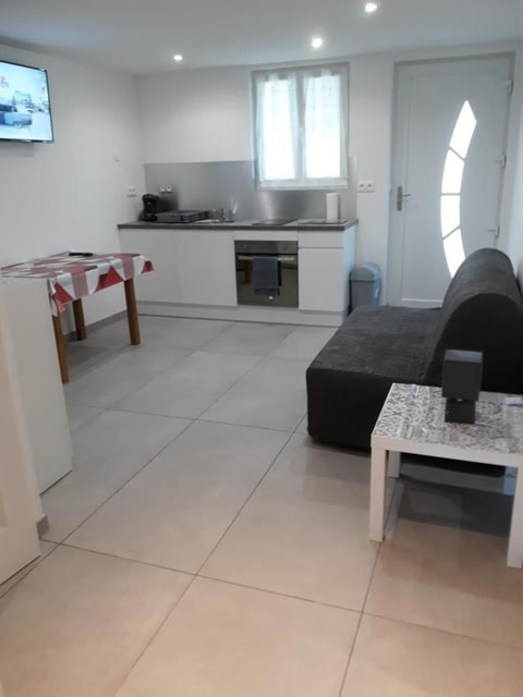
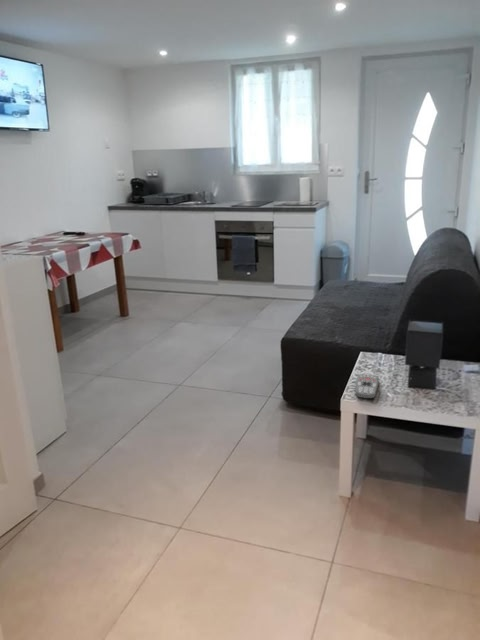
+ remote control [355,374,380,400]
